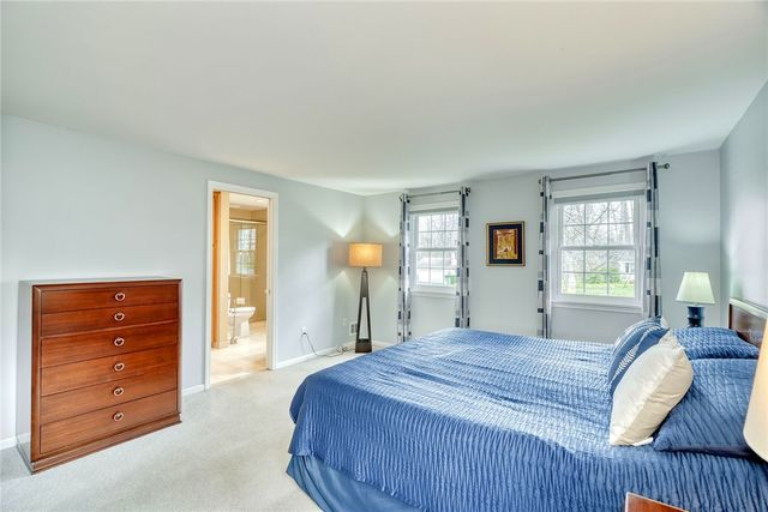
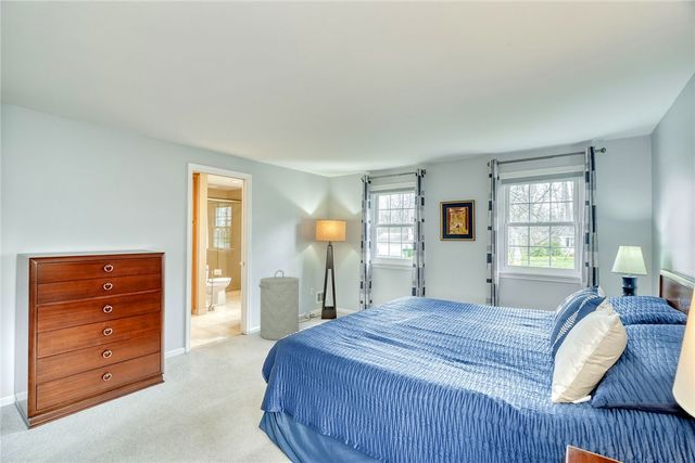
+ laundry hamper [257,269,300,342]
